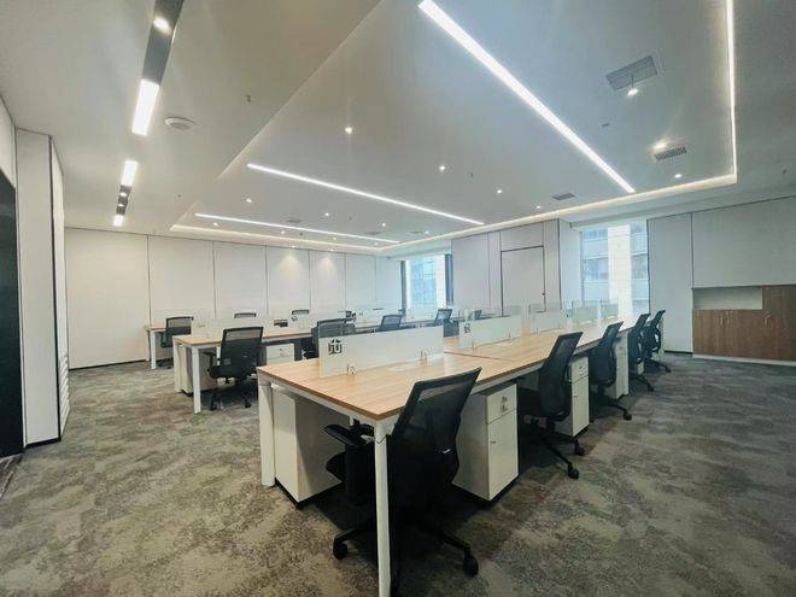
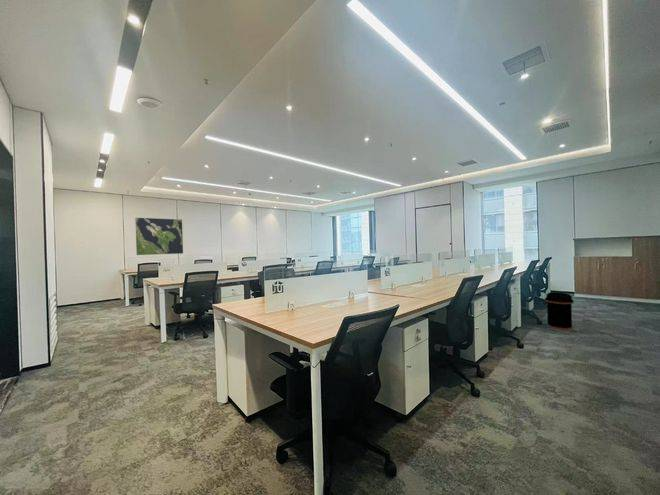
+ trash can [544,291,575,331]
+ world map [134,217,184,256]
